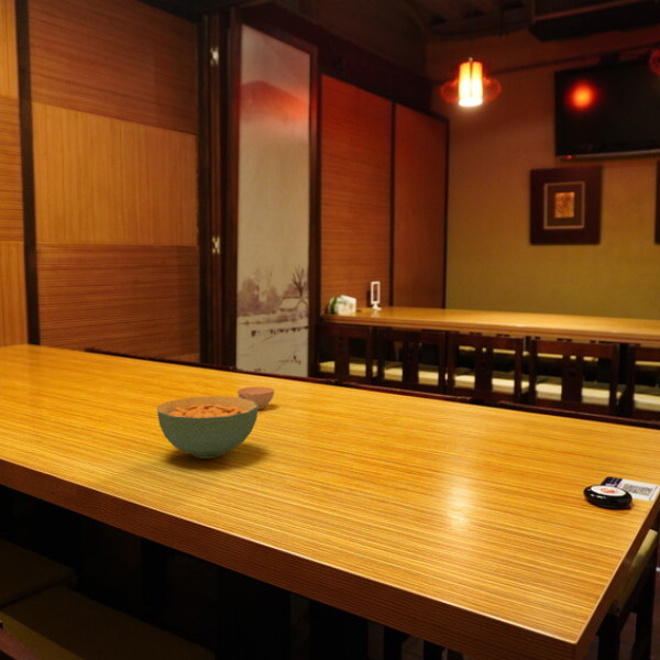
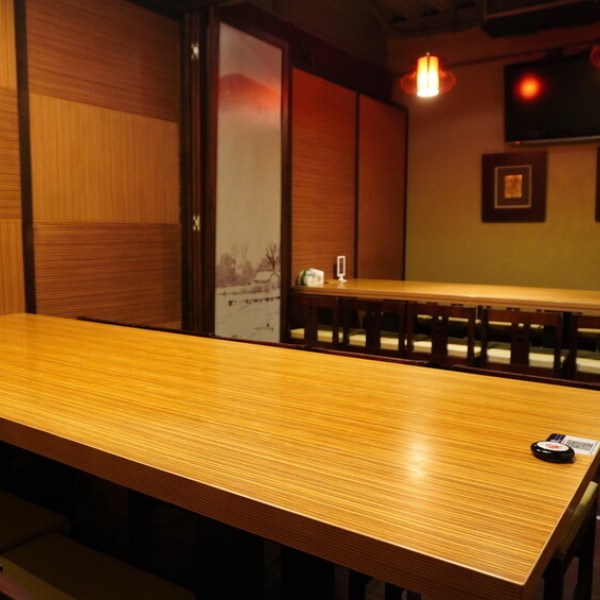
- cereal bowl [156,395,258,460]
- teacup [237,386,275,410]
